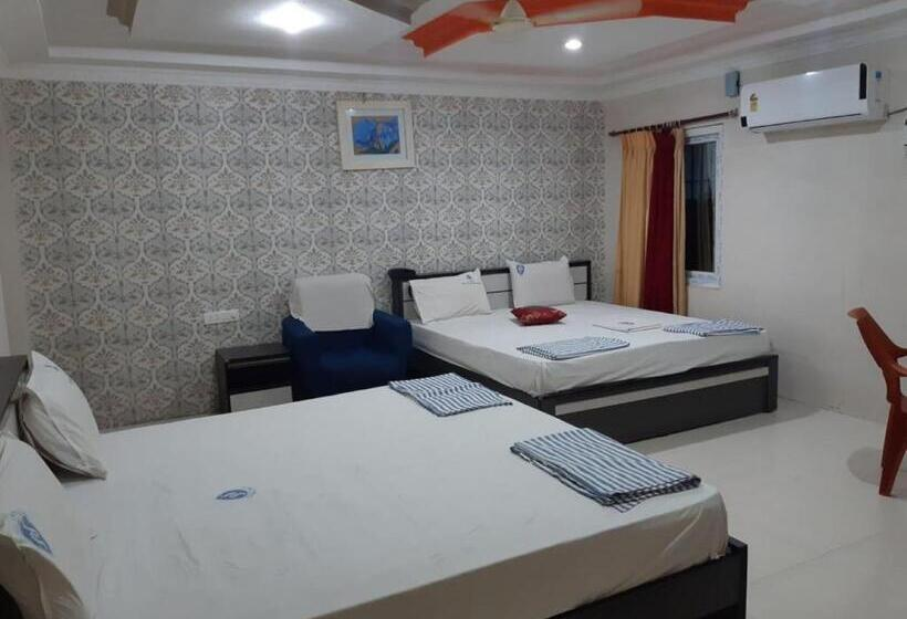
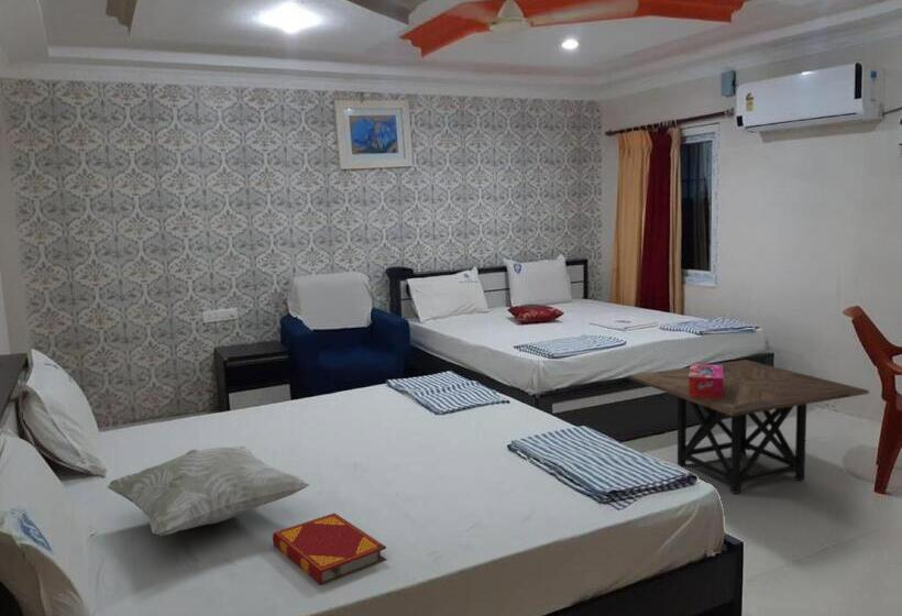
+ tissue box [689,363,724,399]
+ decorative pillow [106,446,311,537]
+ hardback book [272,513,387,586]
+ side table [627,359,870,495]
